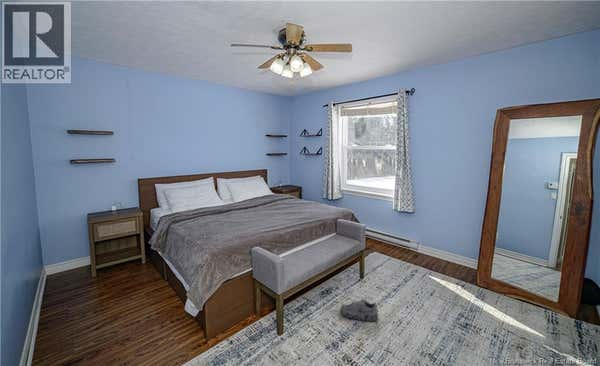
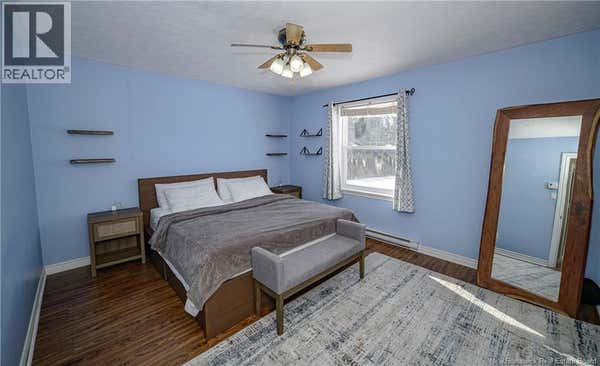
- shoe [339,298,379,322]
